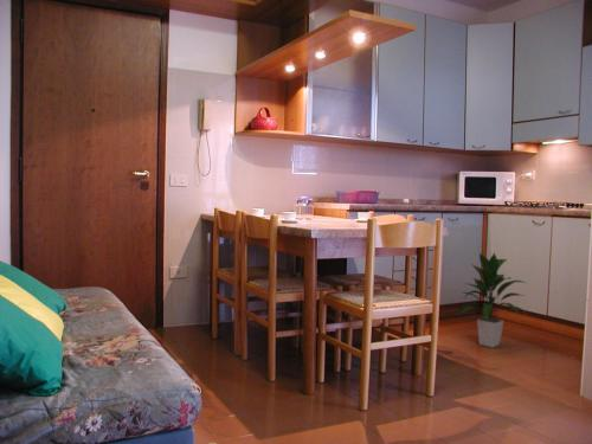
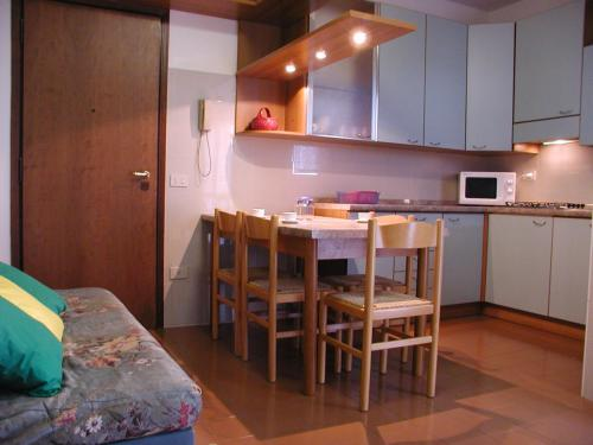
- indoor plant [455,251,528,348]
